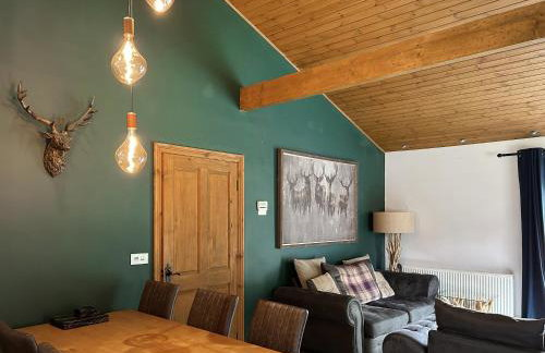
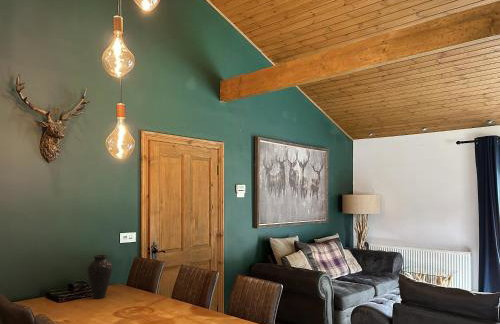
+ vase [87,254,113,300]
